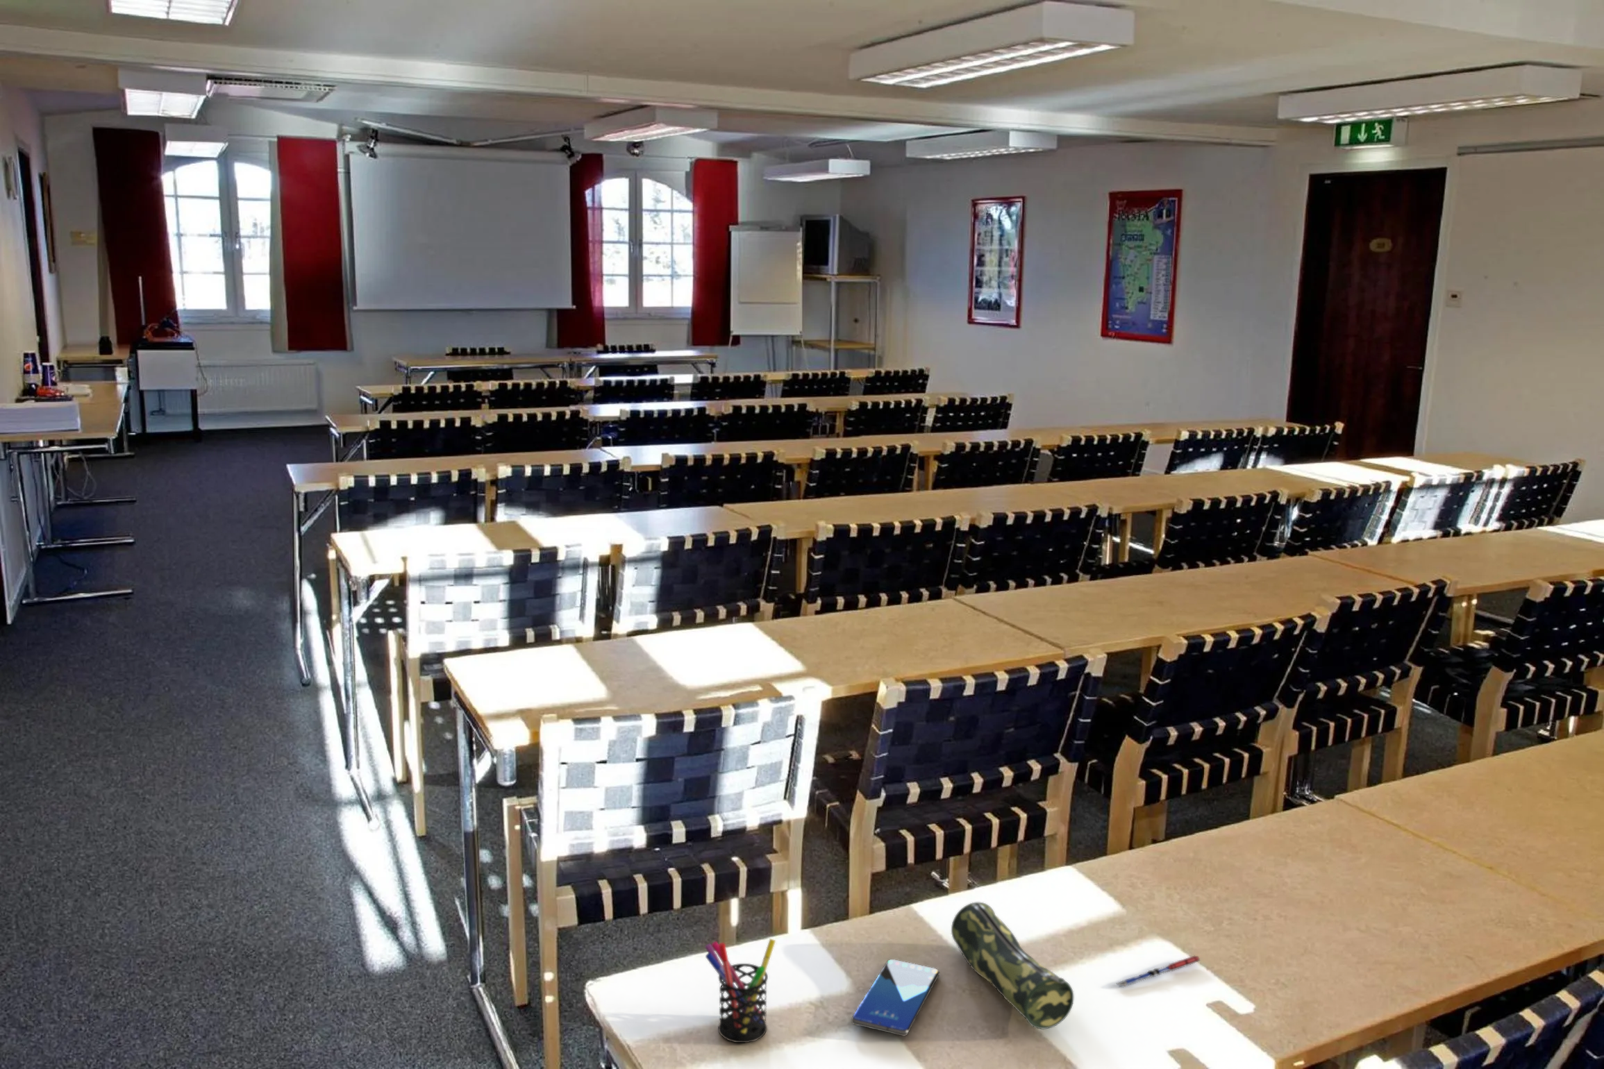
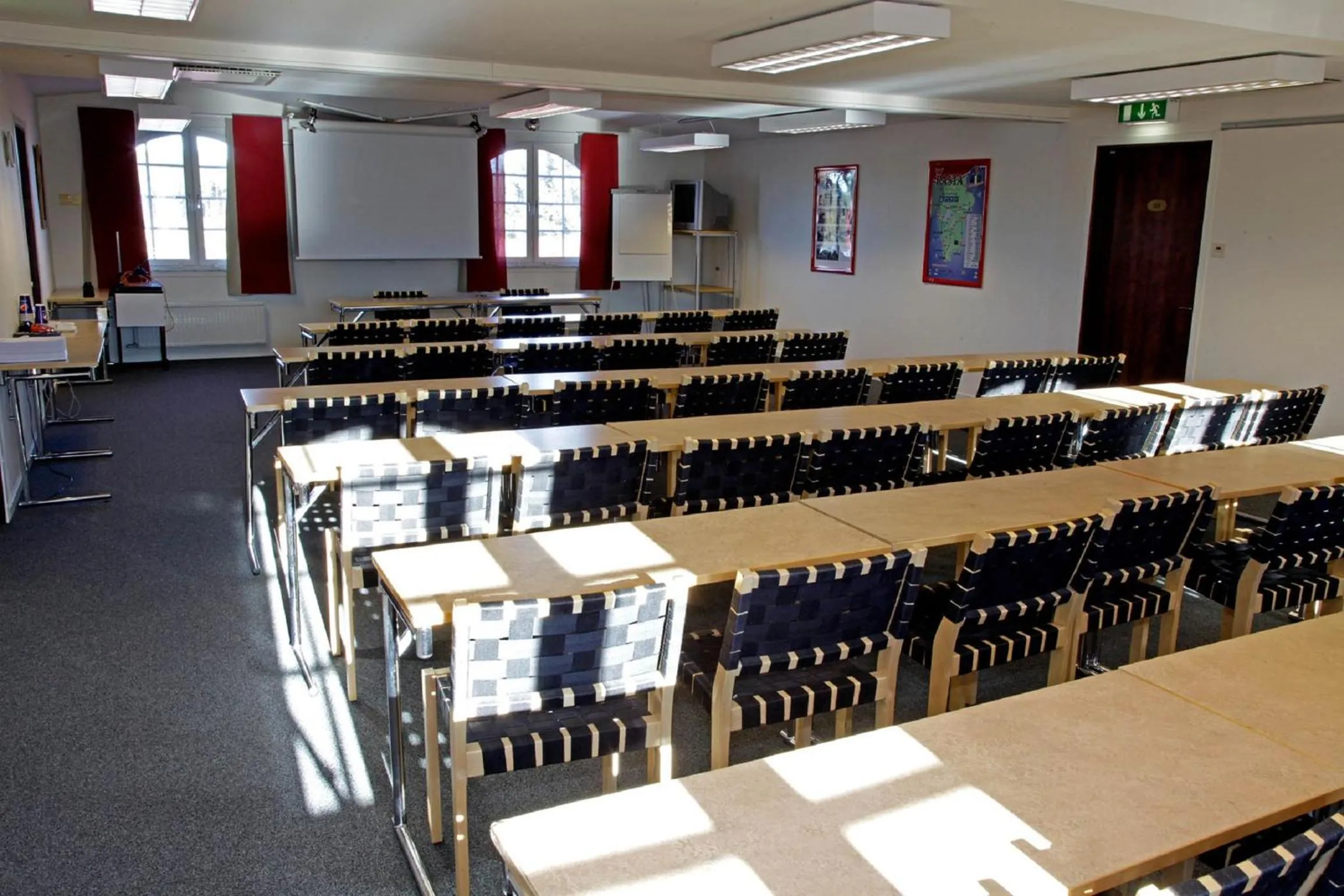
- smartphone [851,958,940,1037]
- pen holder [704,938,776,1043]
- pencil case [951,902,1074,1030]
- pen [1115,956,1202,989]
